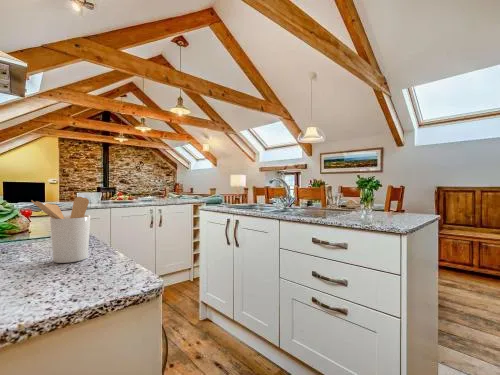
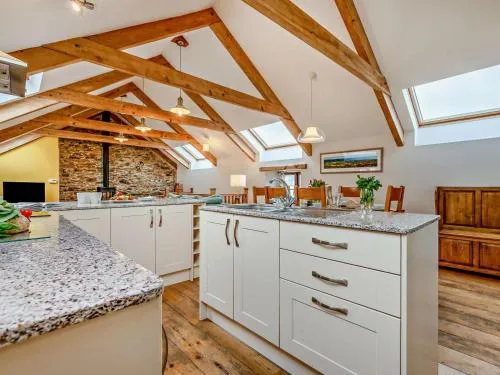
- utensil holder [30,196,92,264]
